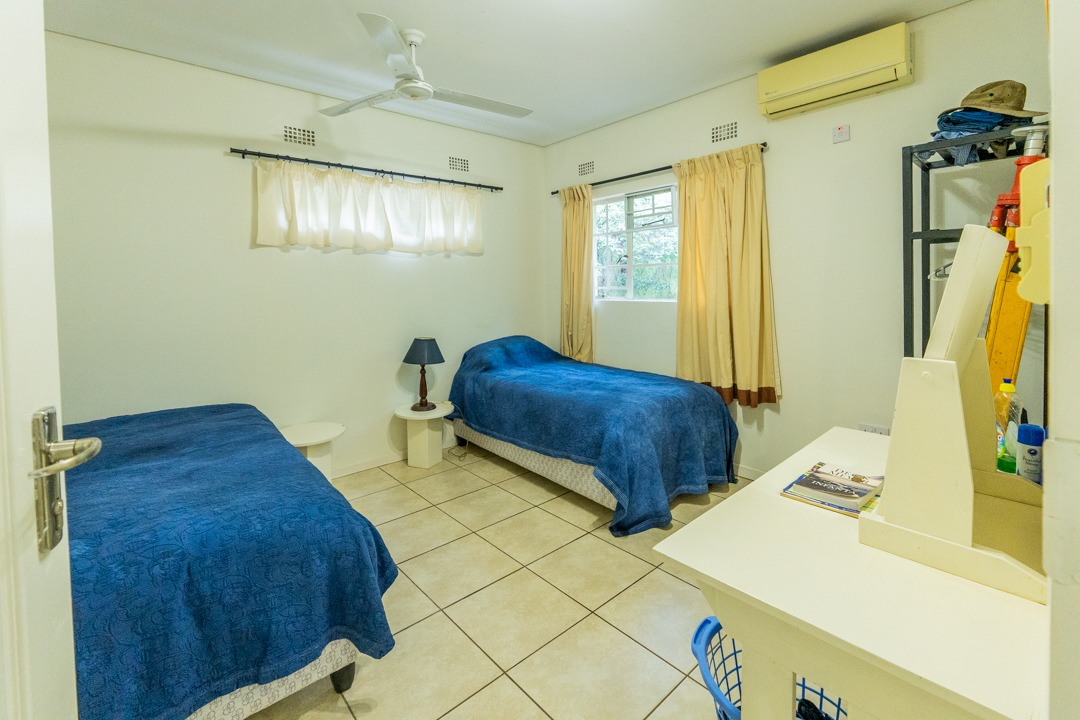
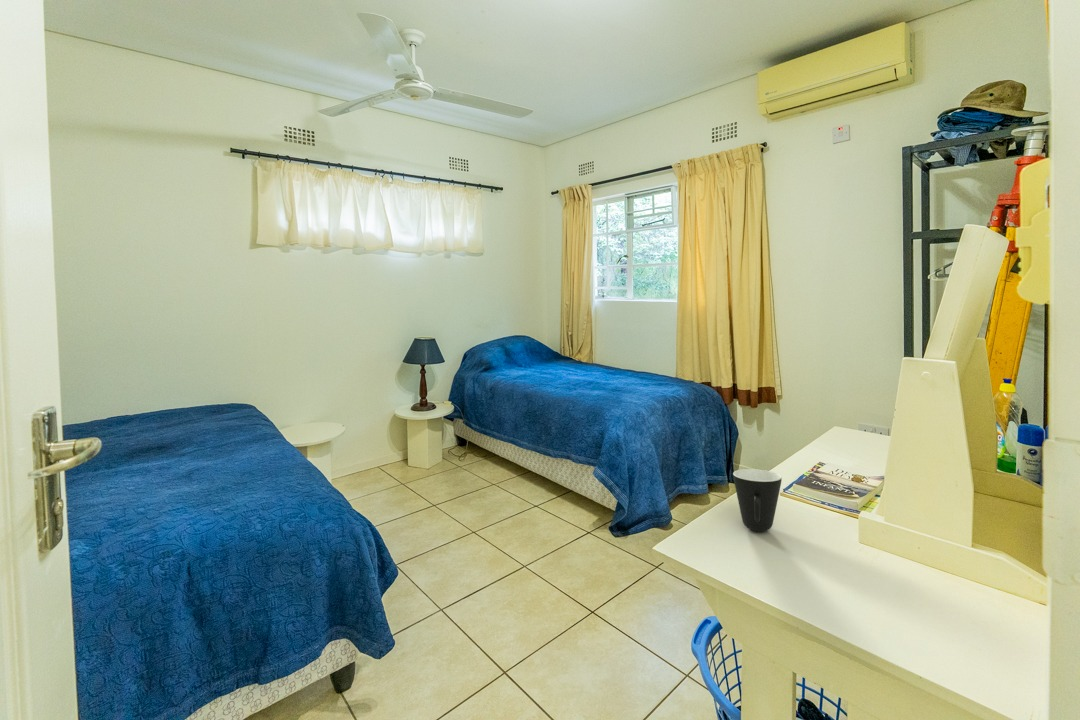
+ mug [732,468,783,532]
